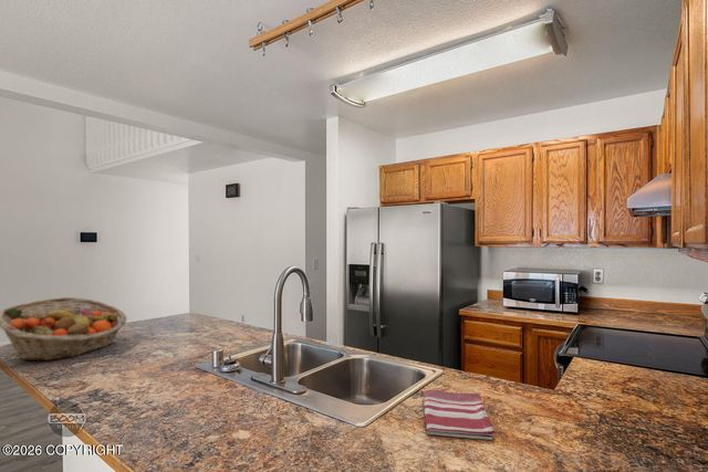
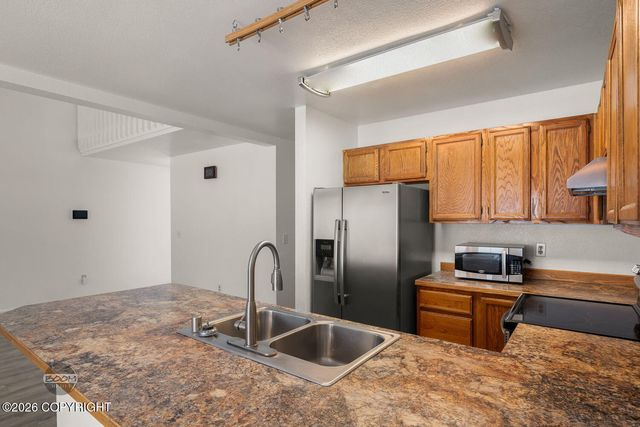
- dish towel [423,389,496,441]
- fruit basket [0,296,127,361]
